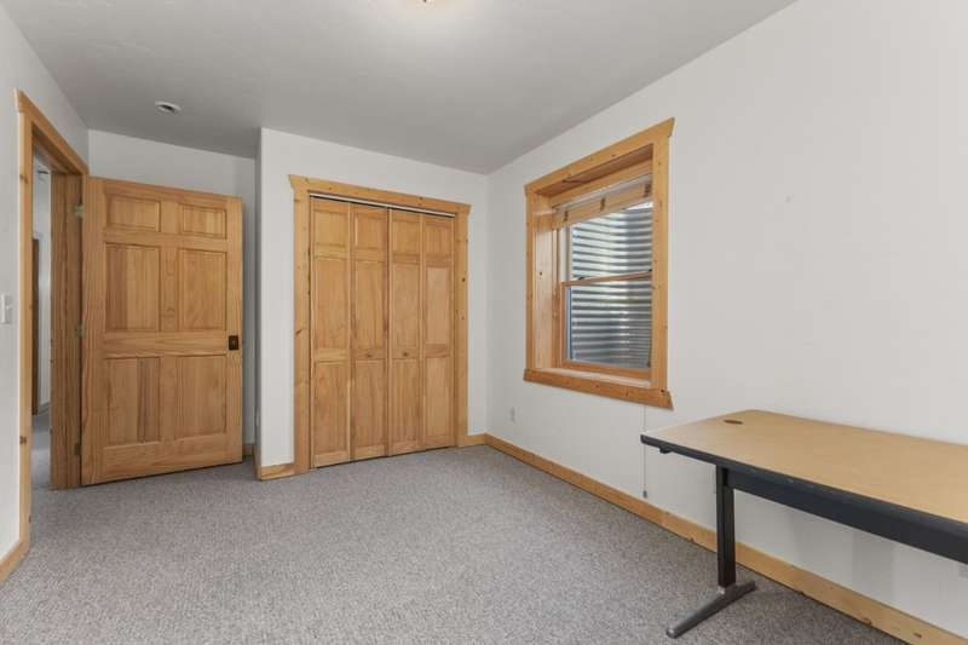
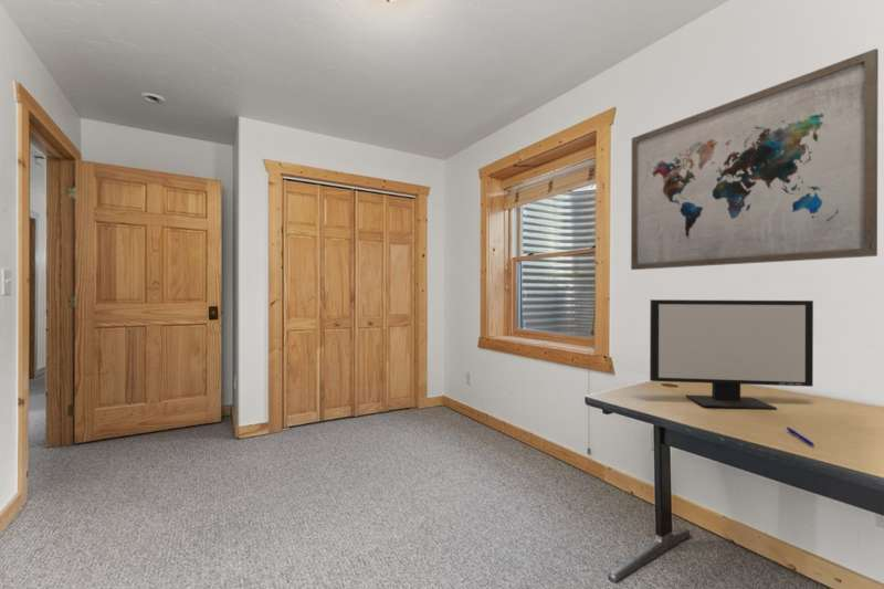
+ wall art [630,48,880,271]
+ pen [786,427,815,446]
+ computer monitor [649,298,814,411]
